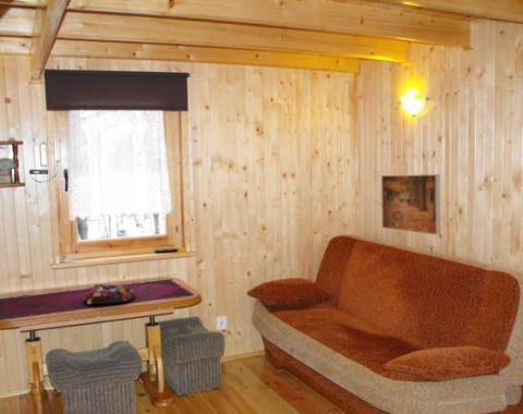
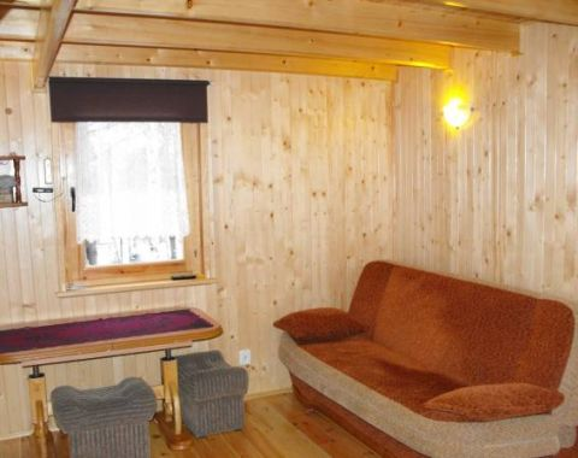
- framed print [380,173,441,236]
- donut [82,283,136,305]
